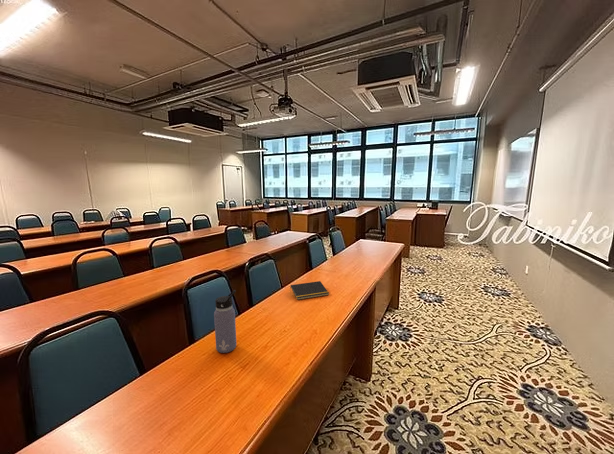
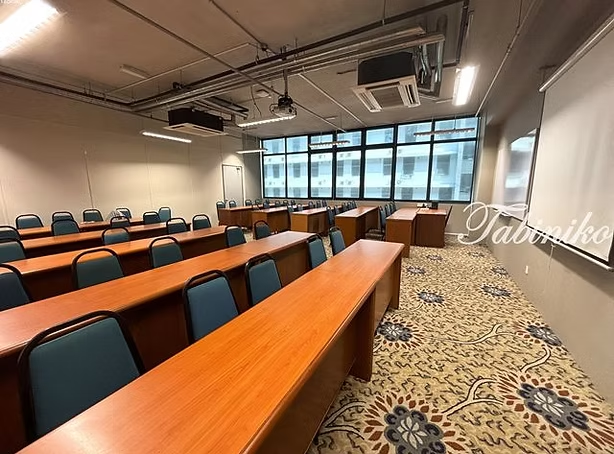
- notepad [289,280,330,301]
- water bottle [213,289,237,354]
